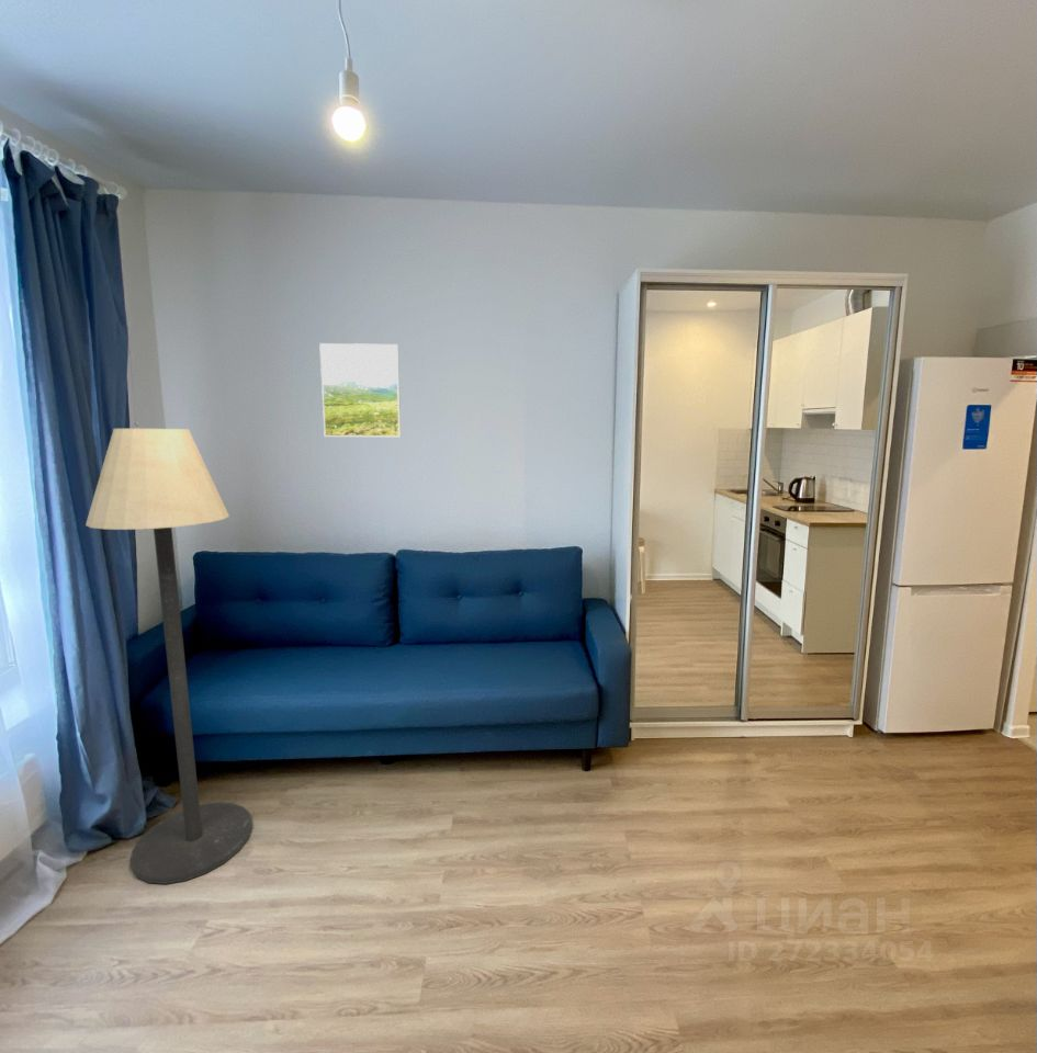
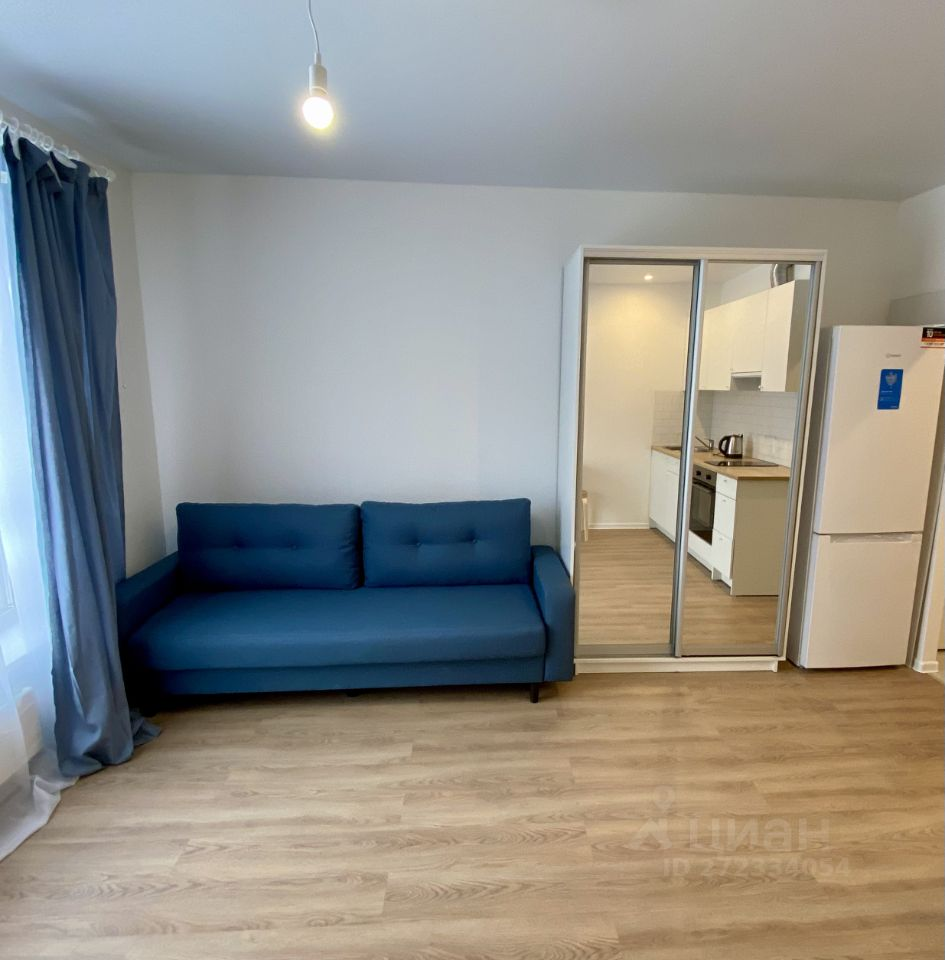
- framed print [318,342,402,438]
- floor lamp [84,428,253,885]
